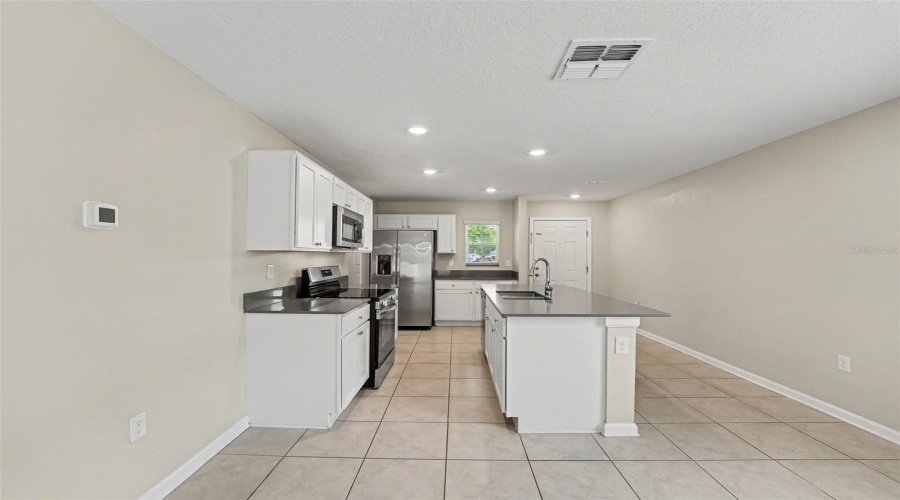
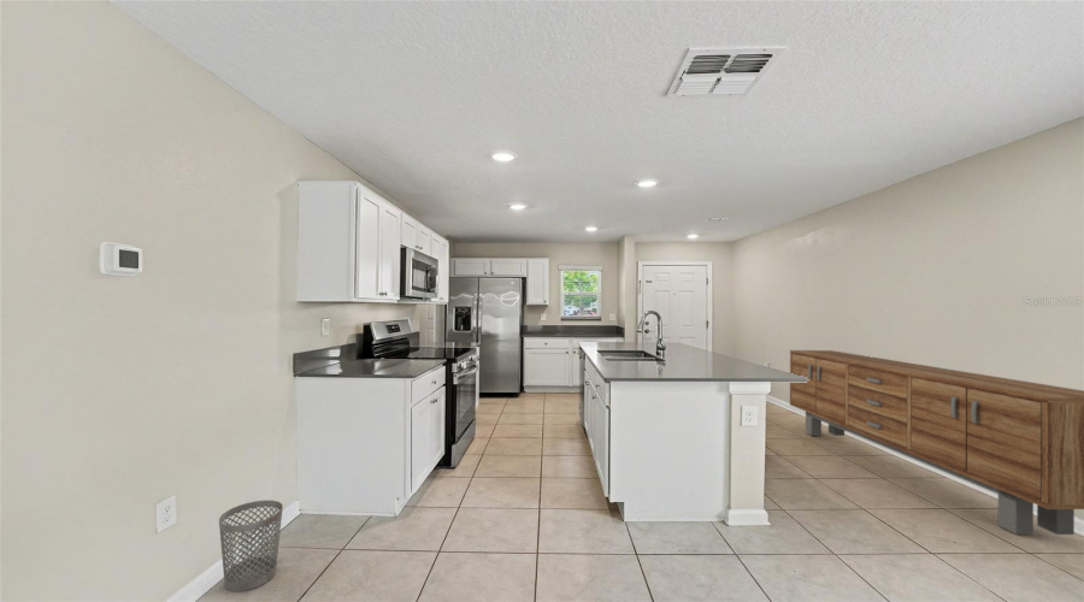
+ wastebasket [218,498,284,592]
+ sideboard [789,349,1084,536]
